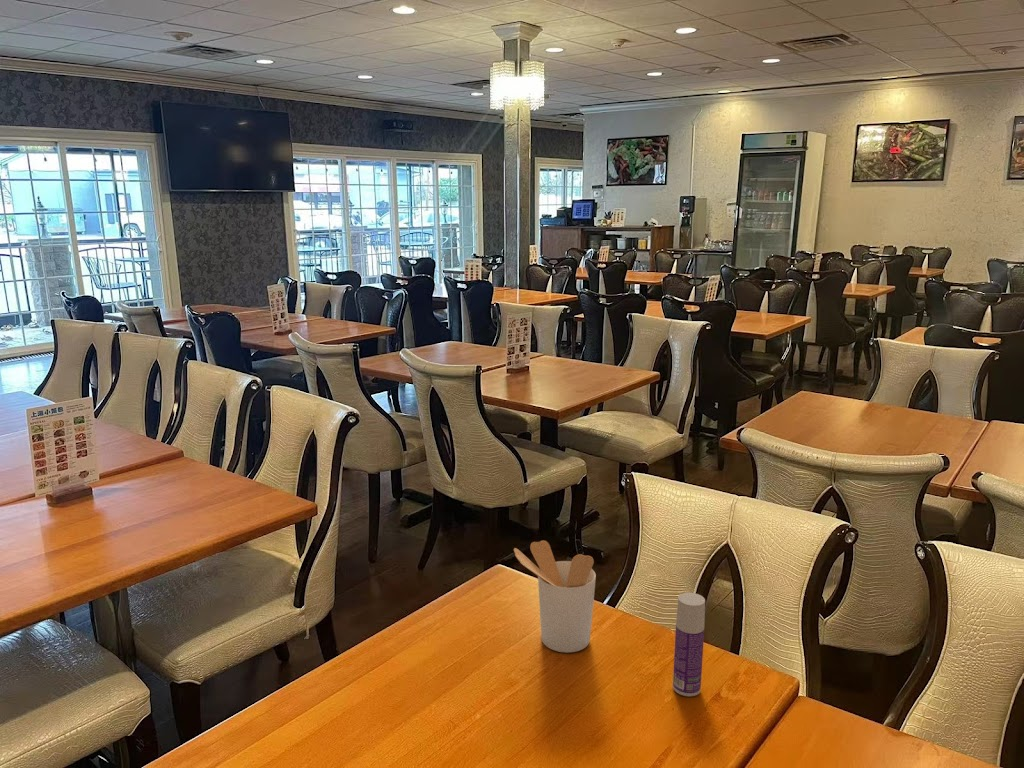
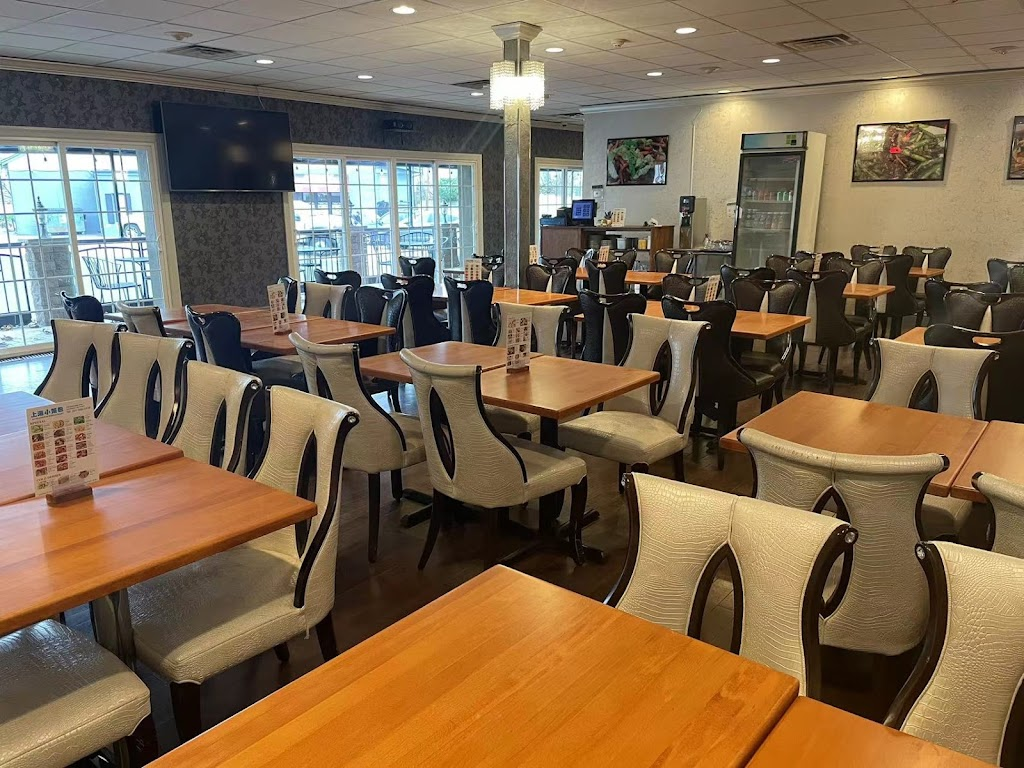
- utensil holder [513,539,597,654]
- bottle [672,592,706,697]
